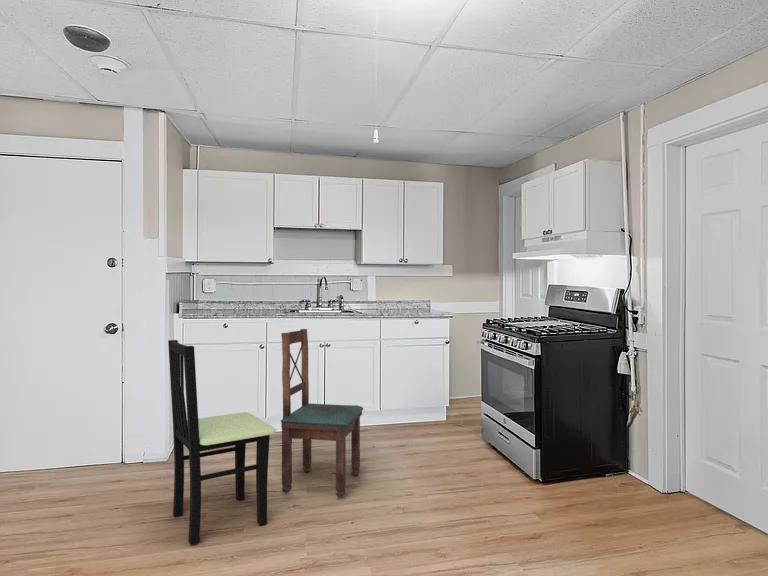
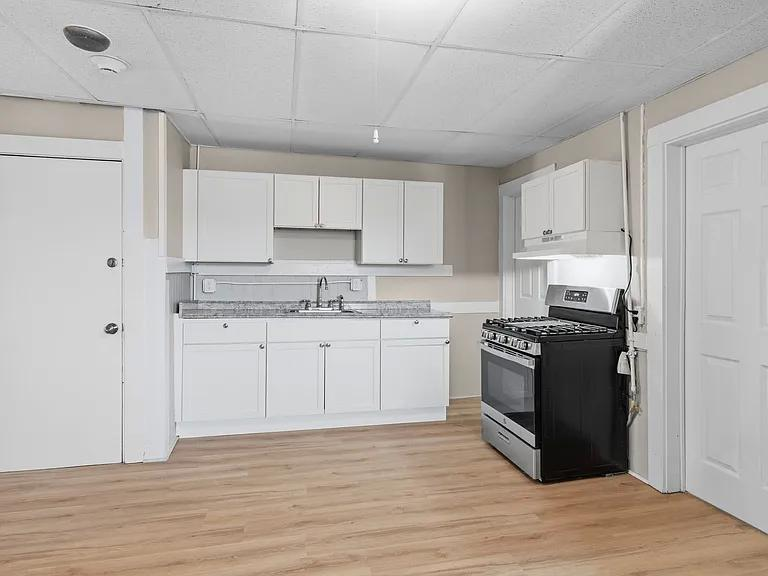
- dining chair [167,339,277,545]
- dining chair [280,328,364,499]
